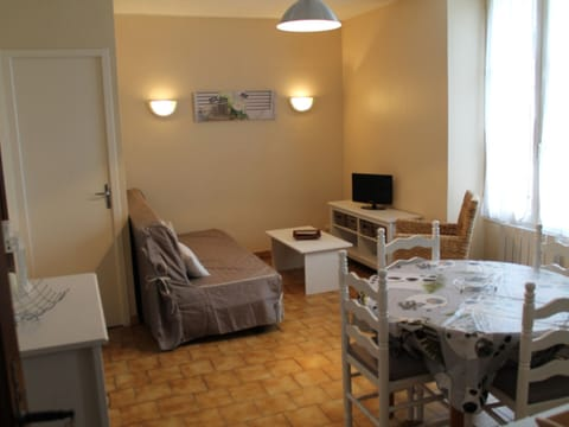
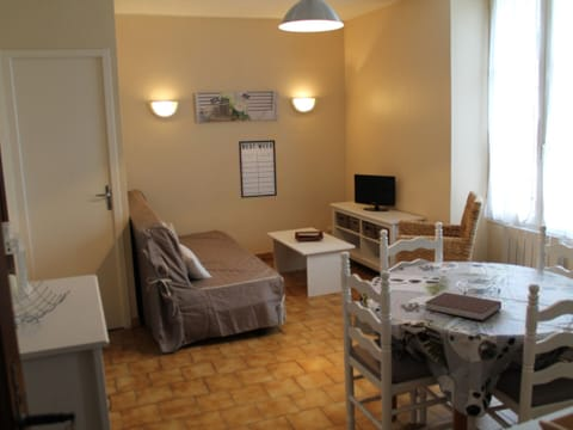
+ notebook [424,291,503,321]
+ writing board [238,139,278,199]
